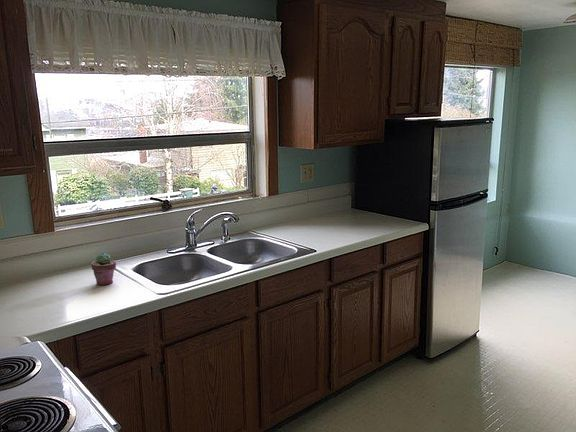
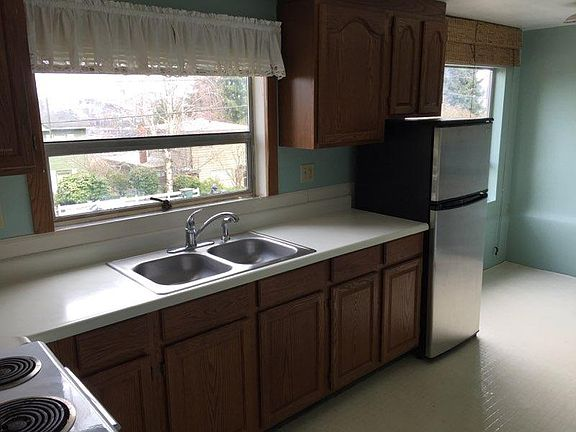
- potted succulent [90,252,117,286]
